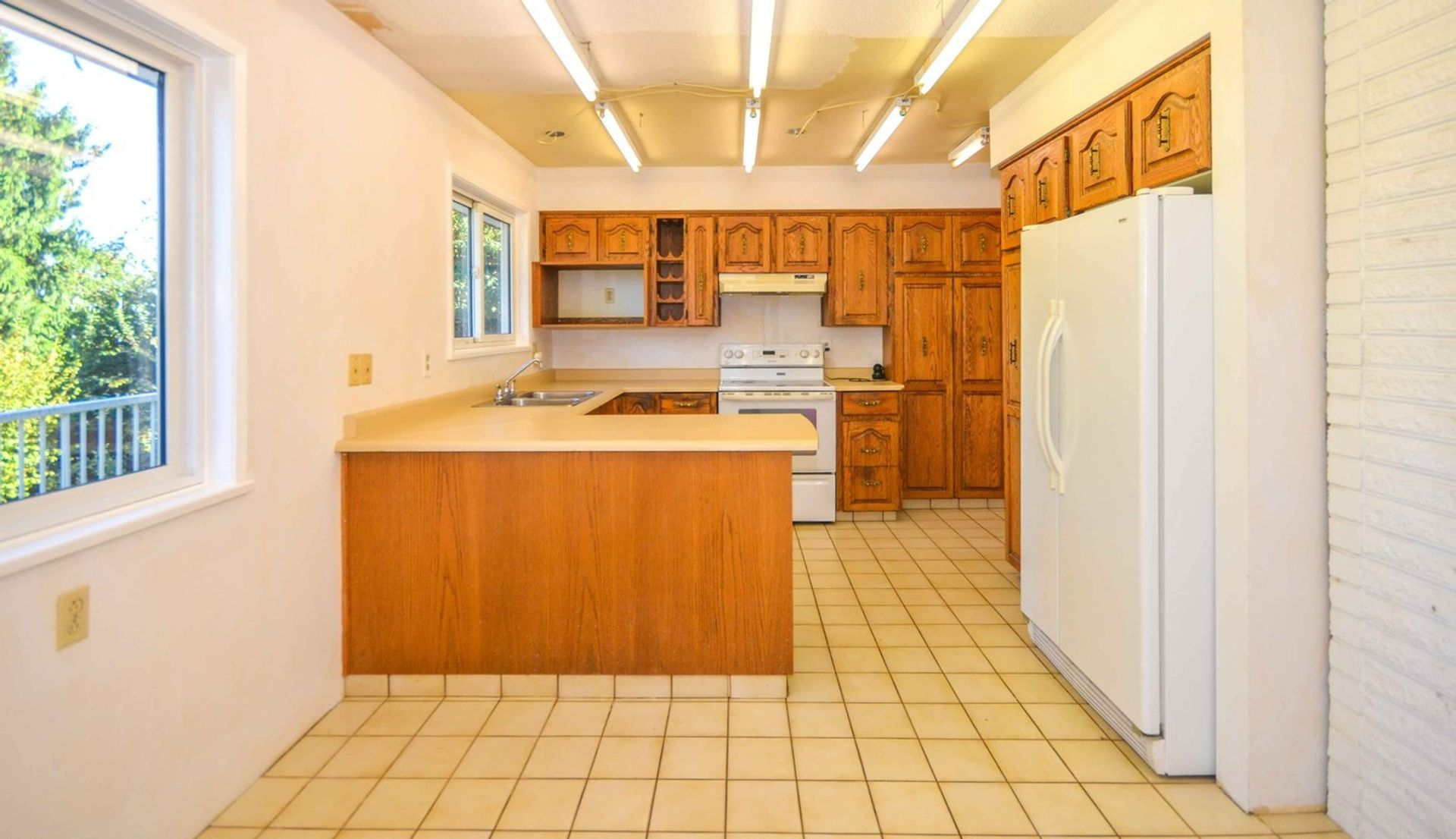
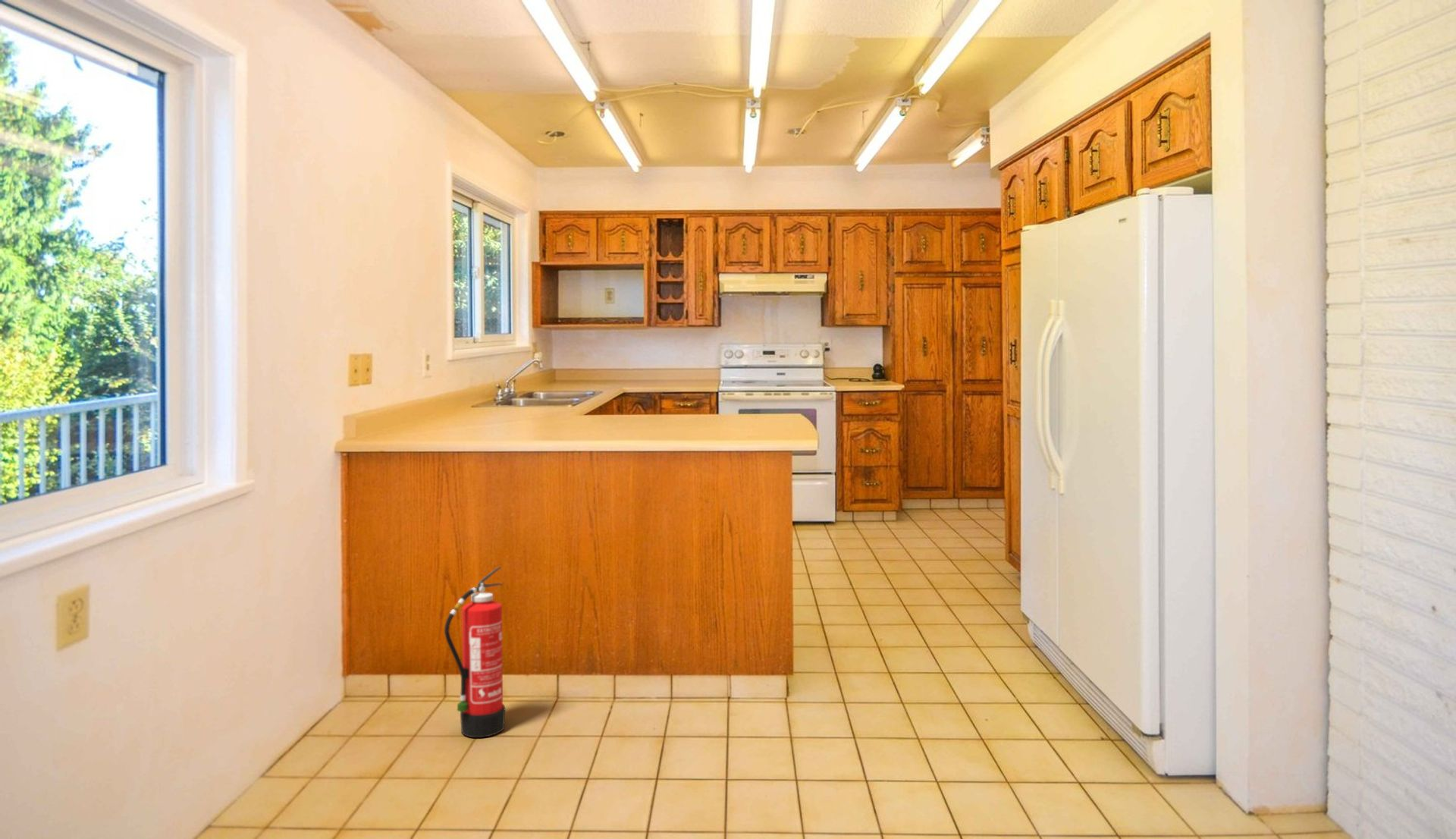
+ fire extinguisher [444,566,506,738]
